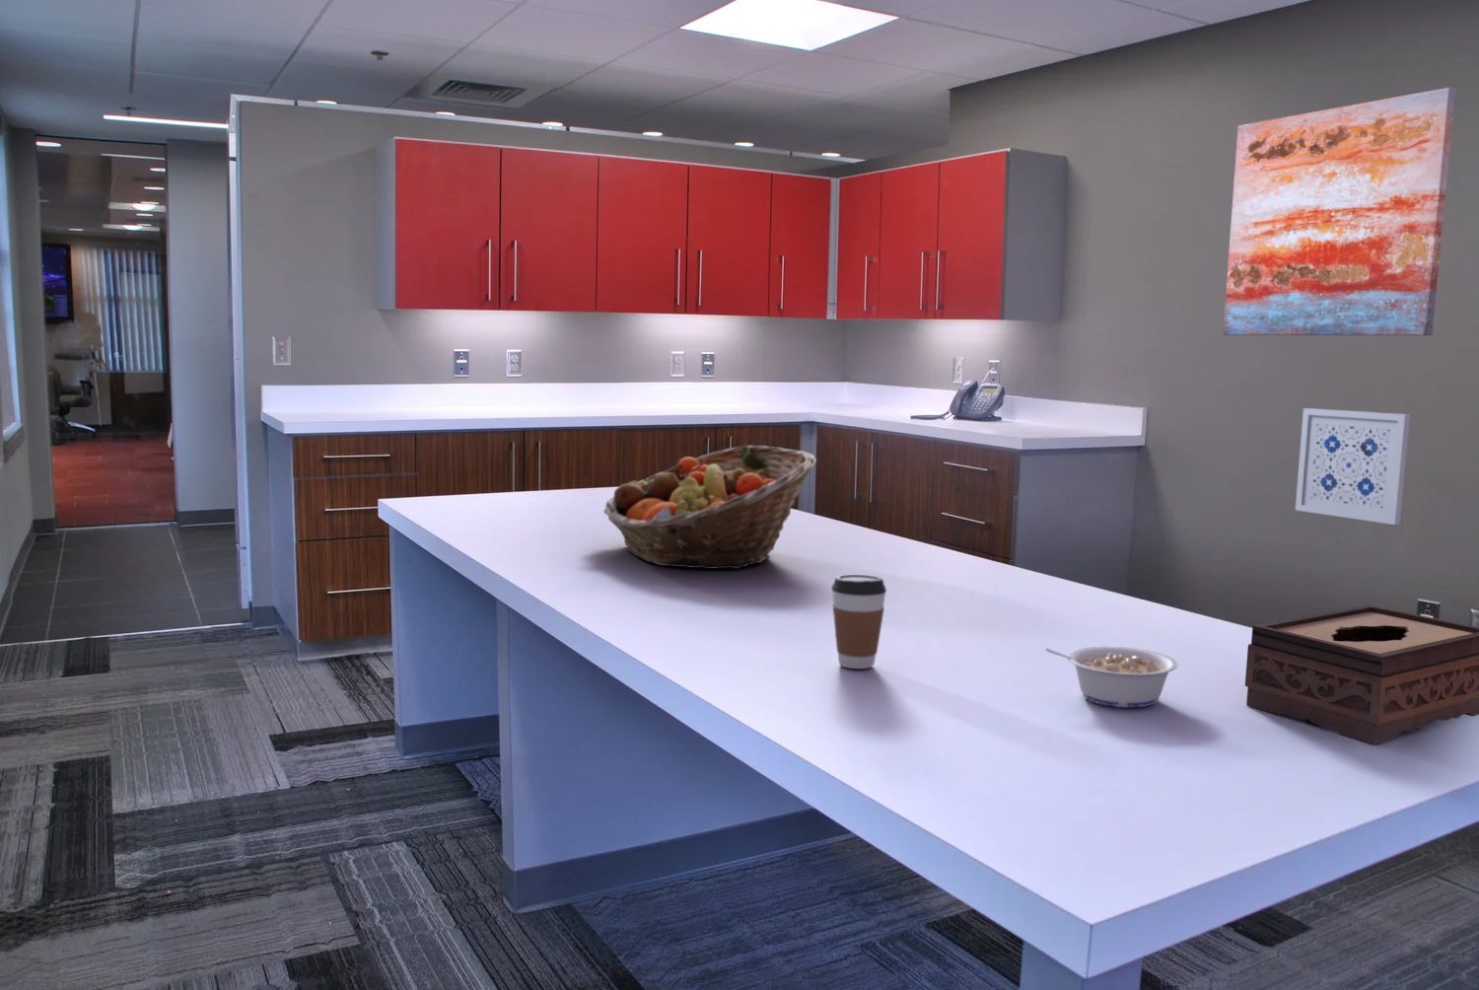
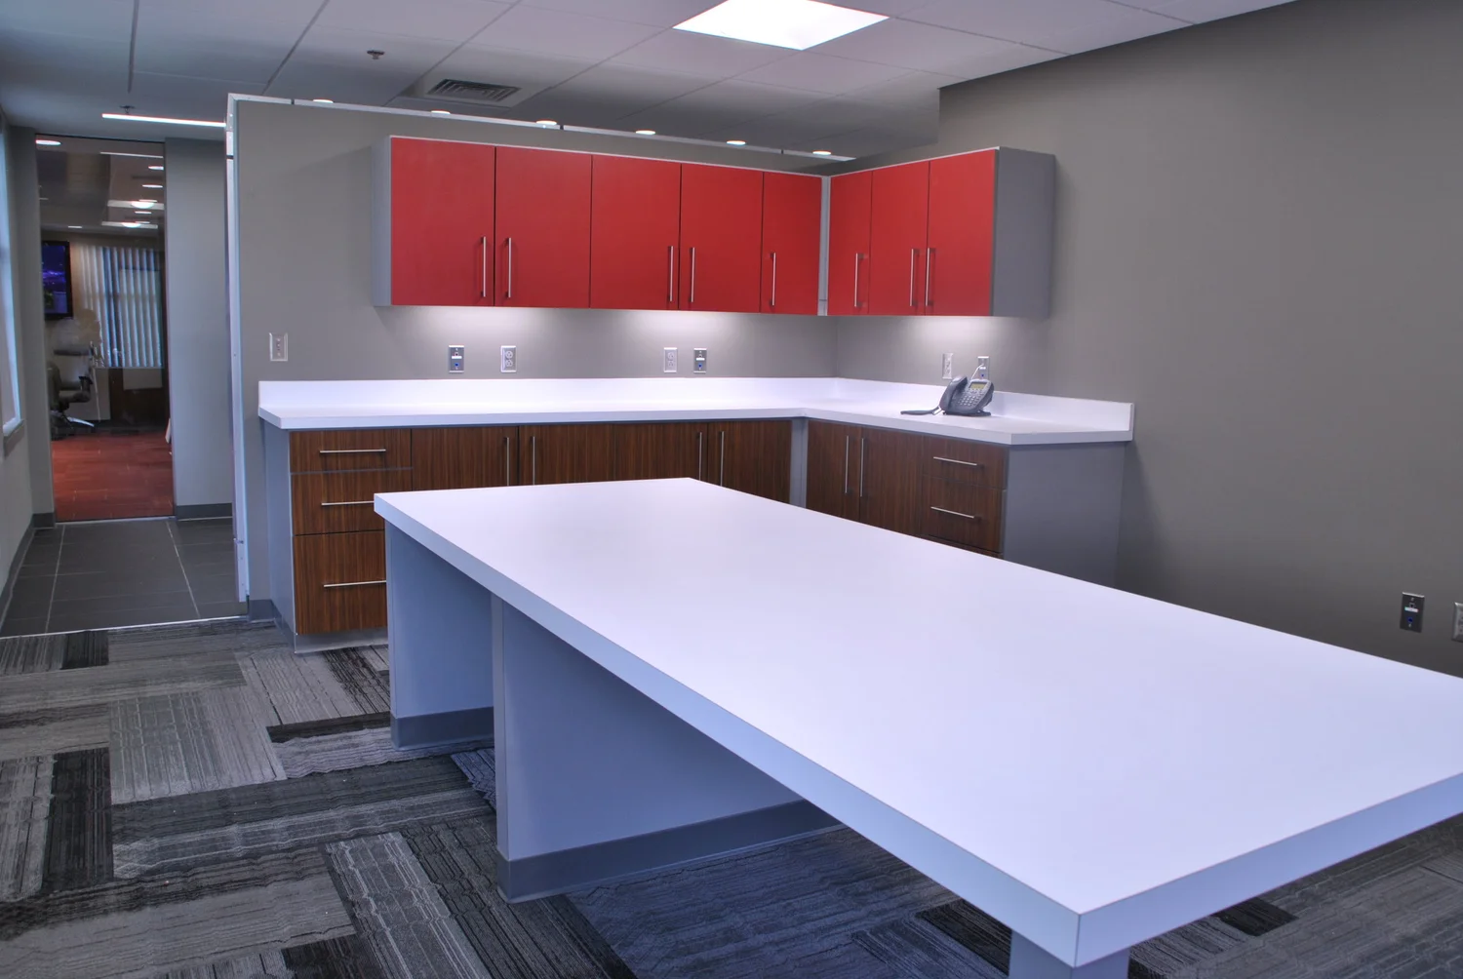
- tissue box [1245,604,1479,746]
- legume [1044,645,1180,709]
- coffee cup [831,573,887,671]
- wall art [1295,408,1411,526]
- wall art [1222,87,1456,336]
- fruit basket [603,444,817,570]
